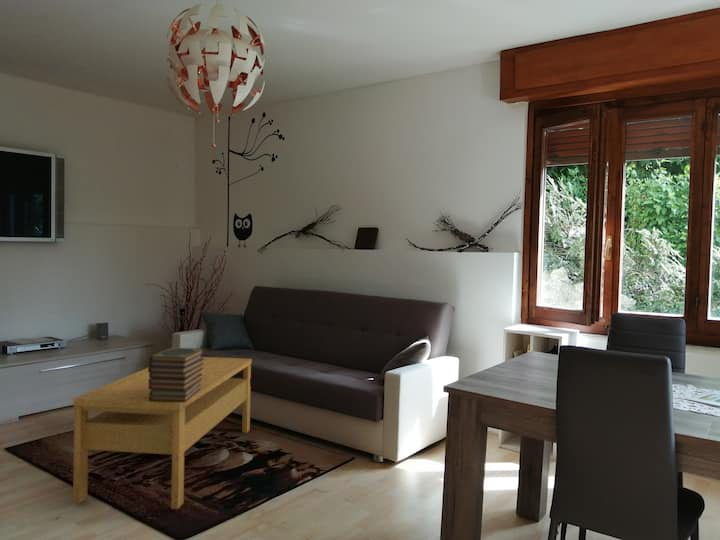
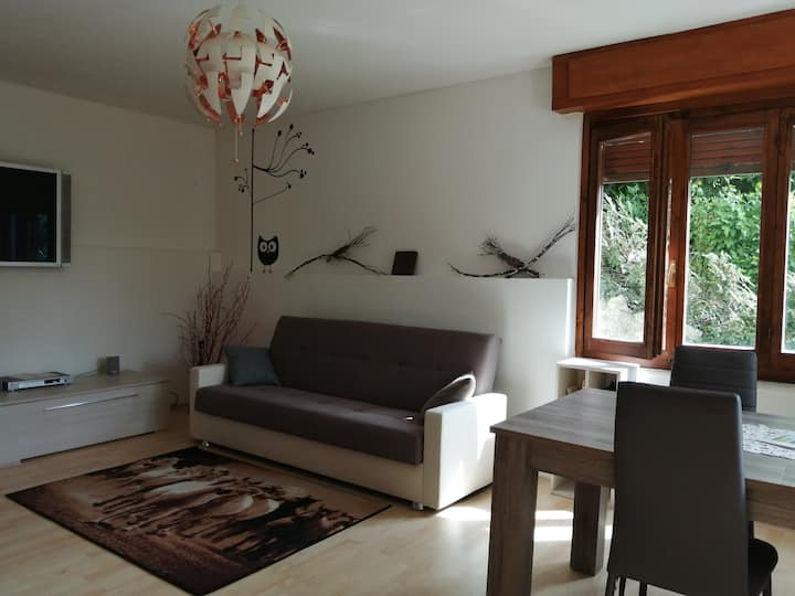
- book stack [148,347,204,402]
- coffee table [72,356,253,510]
